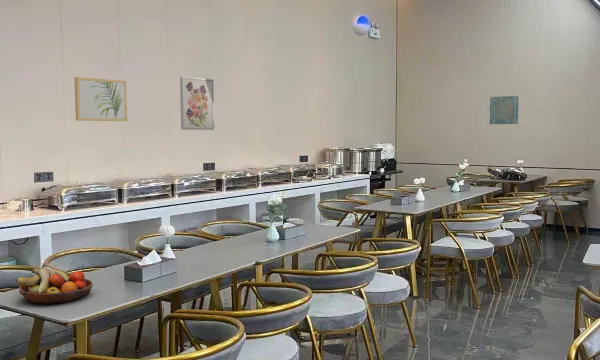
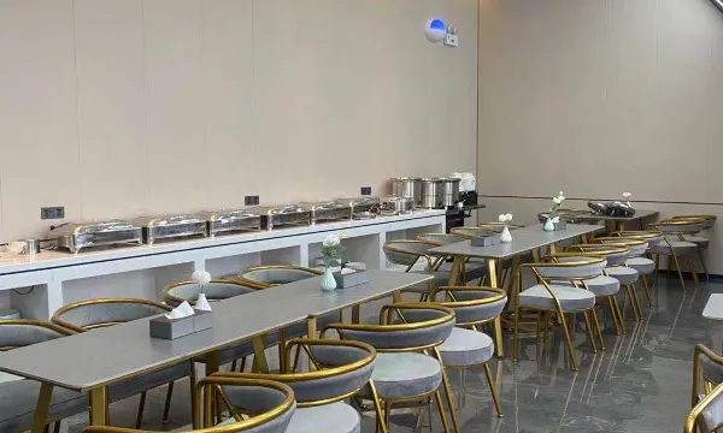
- wall art [489,95,520,125]
- wall art [74,76,128,122]
- wall art [179,76,215,131]
- fruit bowl [15,266,93,305]
